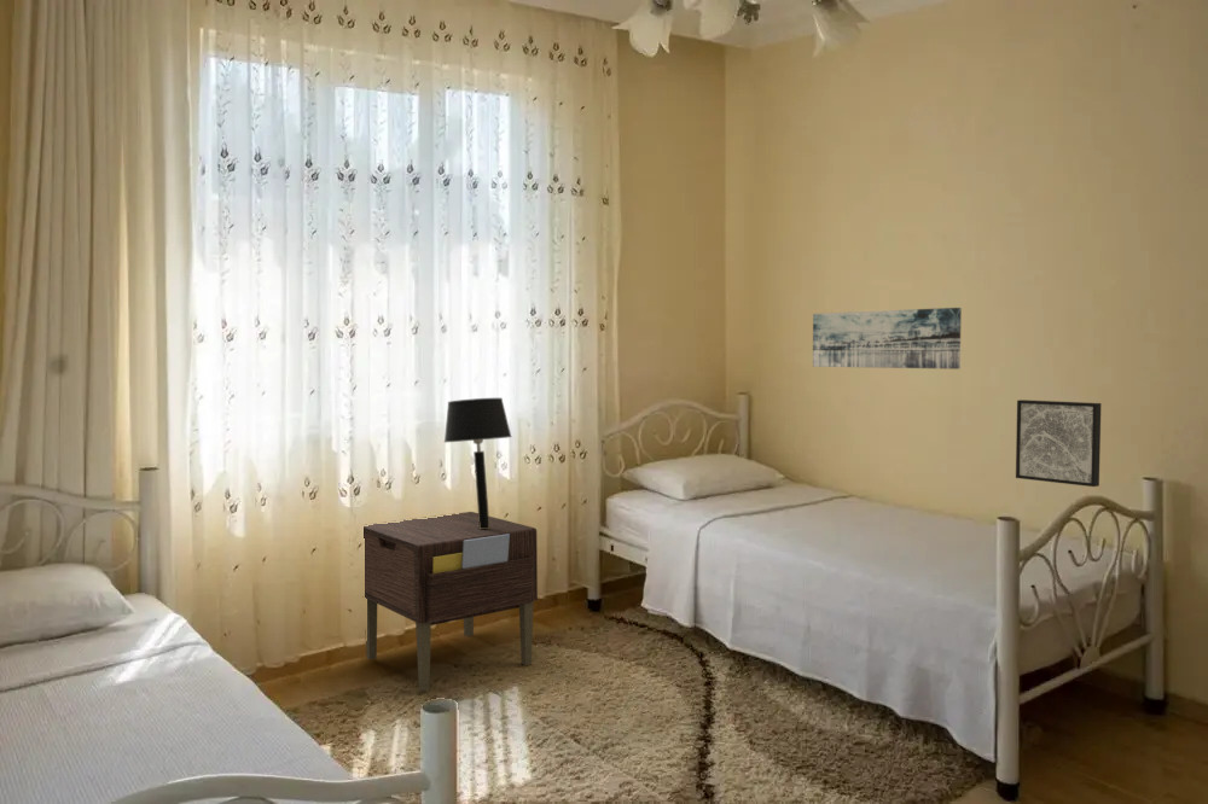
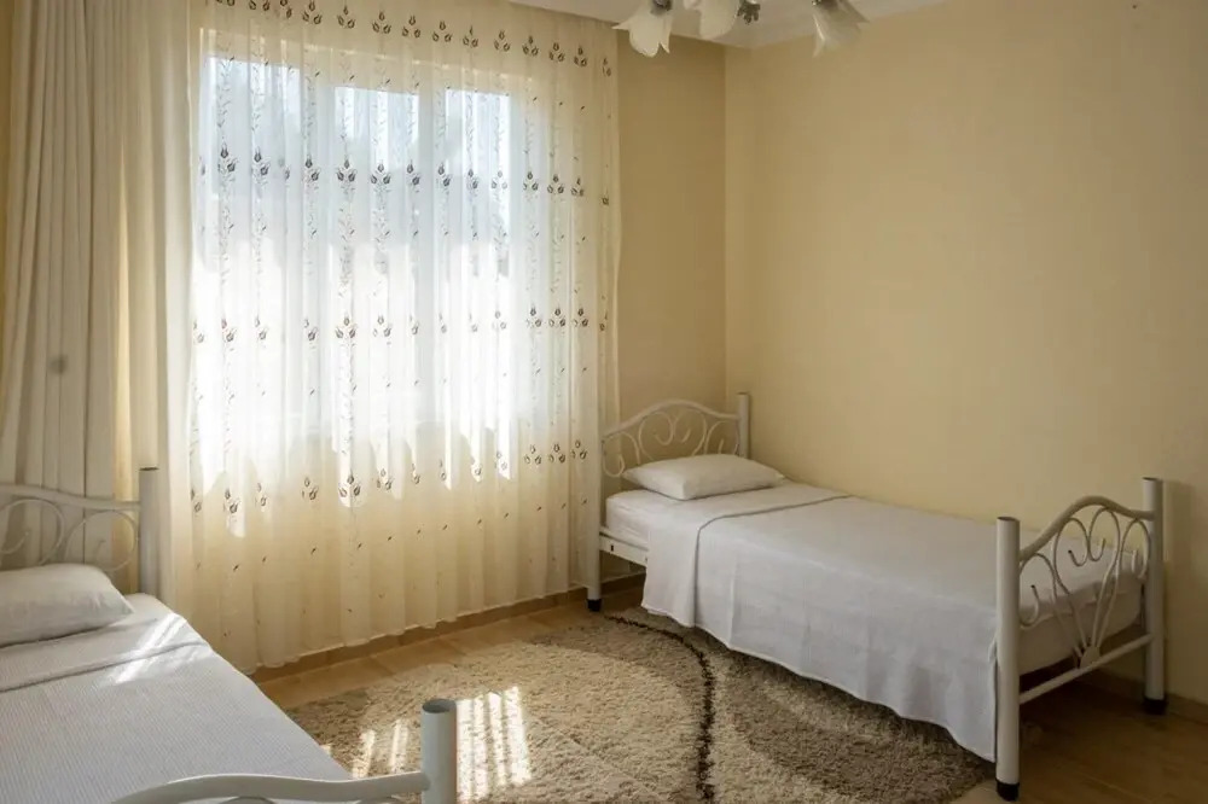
- nightstand [364,511,539,692]
- table lamp [443,397,512,529]
- wall art [1015,398,1103,488]
- wall art [812,307,963,371]
